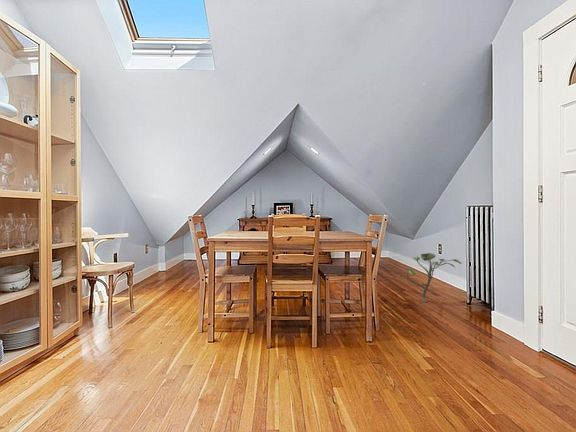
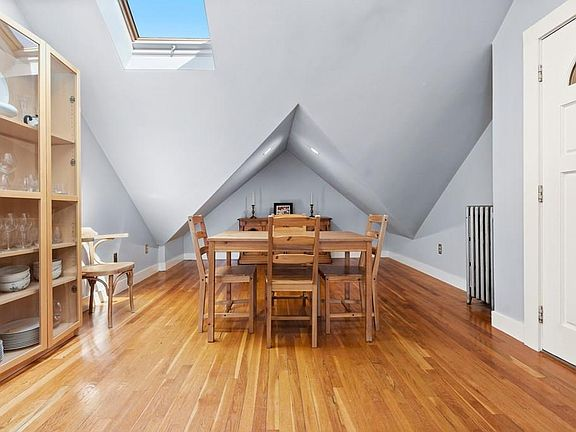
- potted plant [397,252,462,303]
